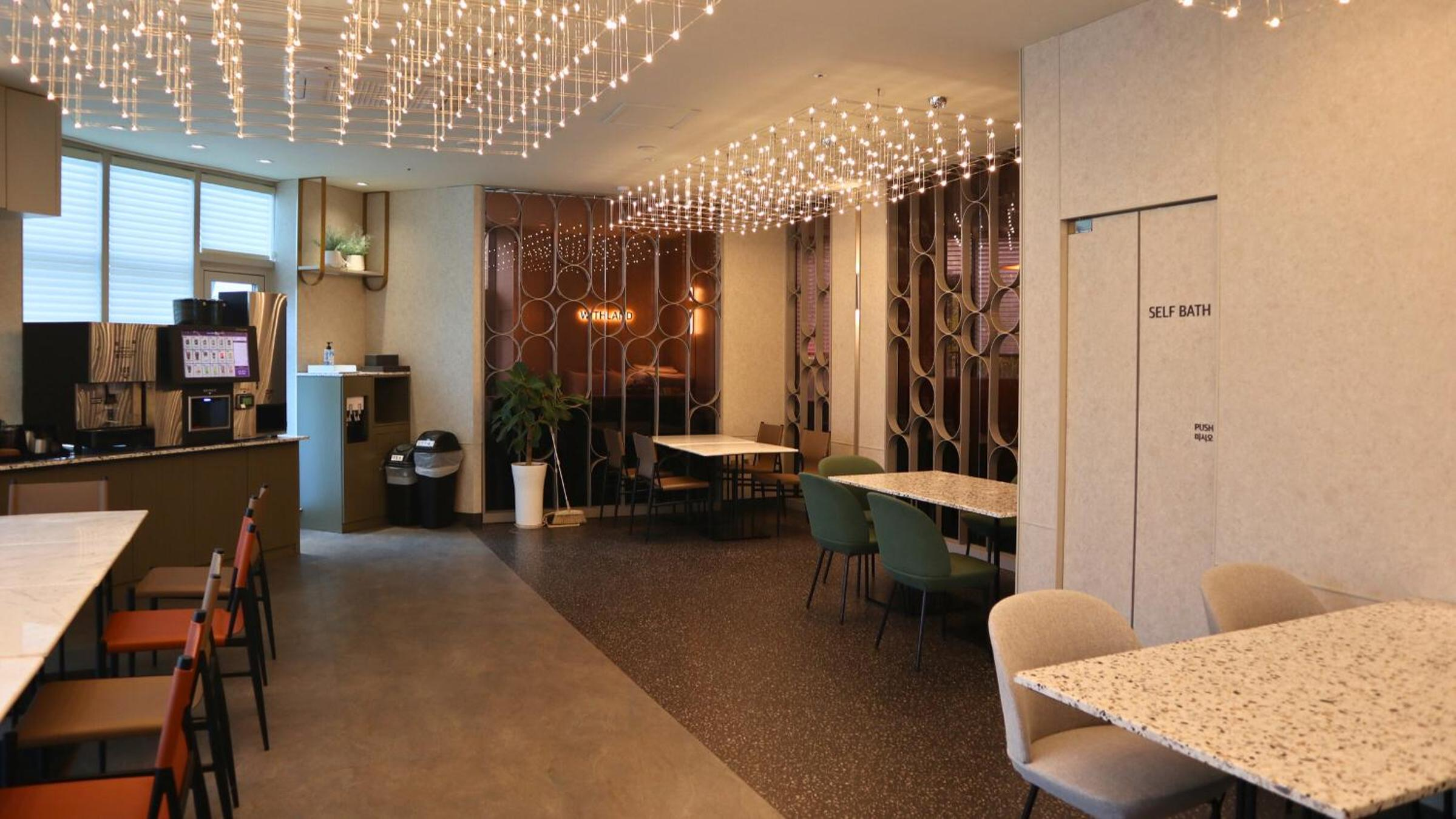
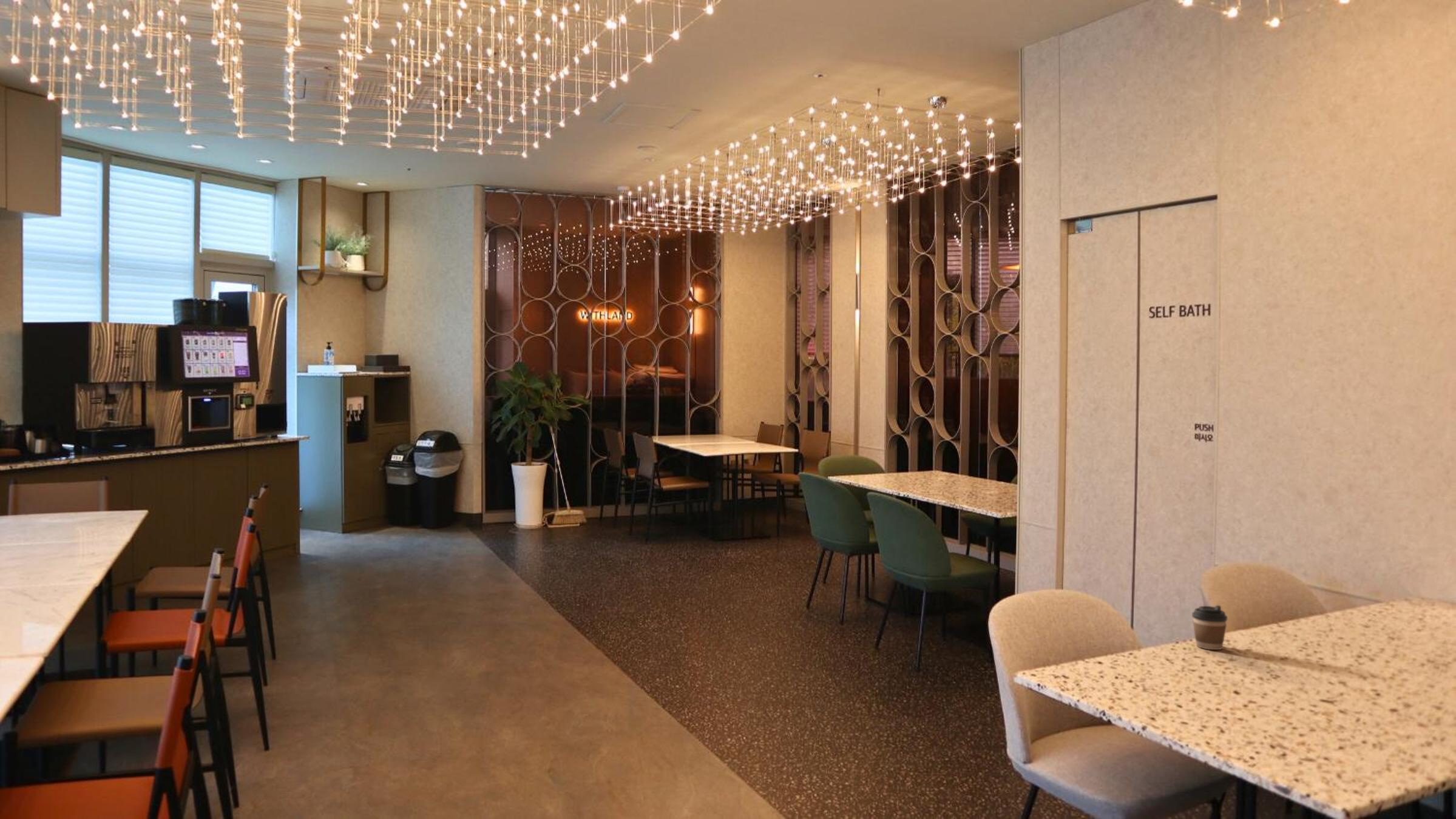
+ coffee cup [1191,605,1228,650]
